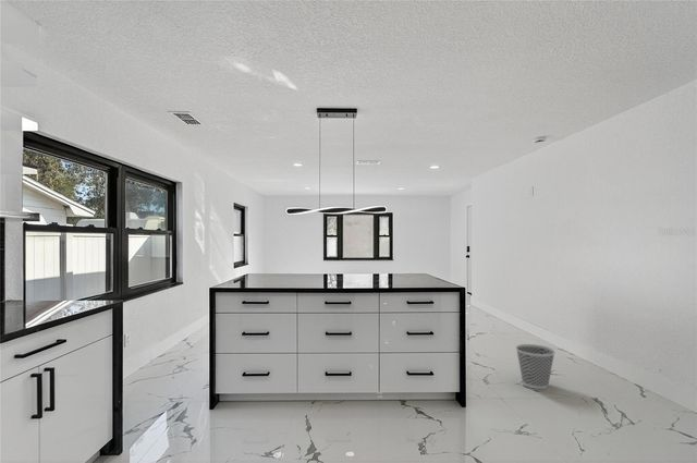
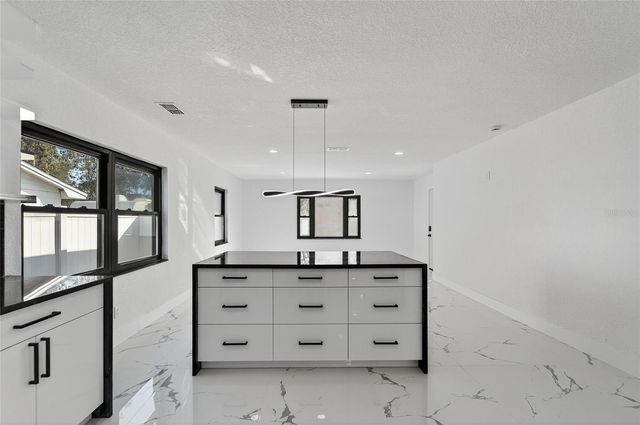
- wastebasket [515,343,557,390]
